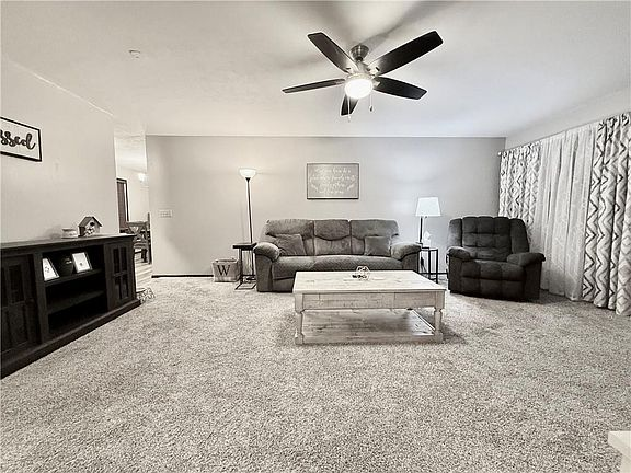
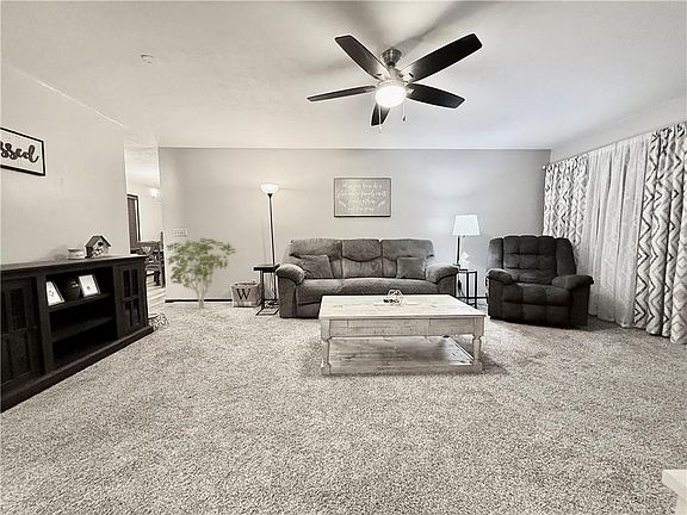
+ shrub [166,237,236,310]
